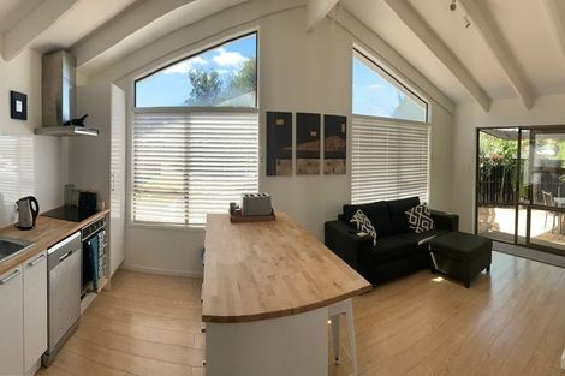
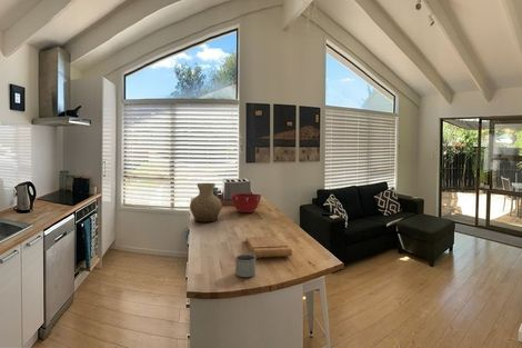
+ mug [234,252,257,278]
+ cutting board [244,236,293,259]
+ vase [189,182,223,222]
+ mixing bowl [230,192,262,213]
